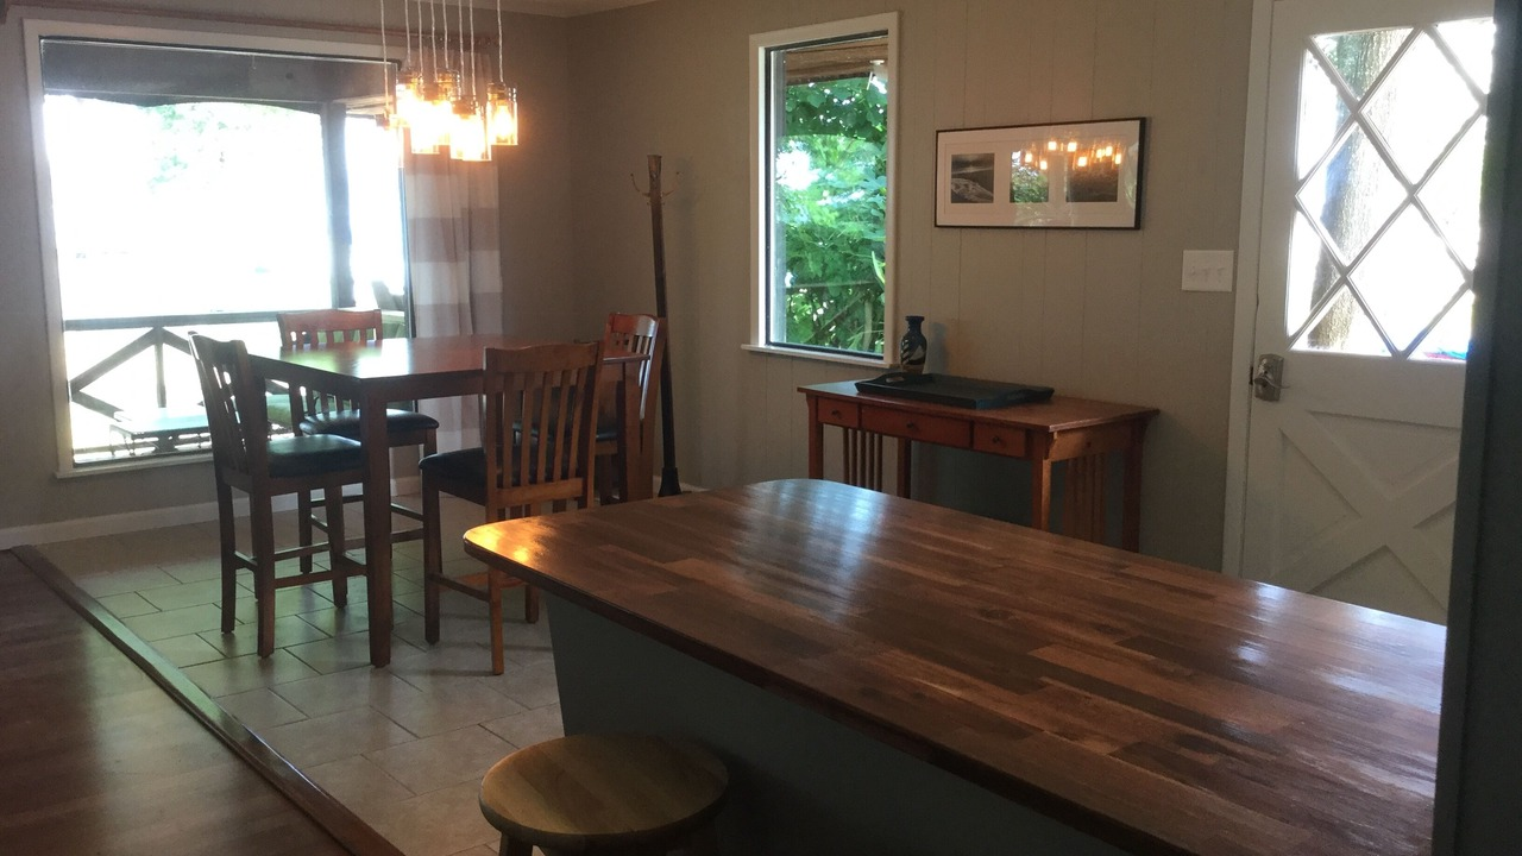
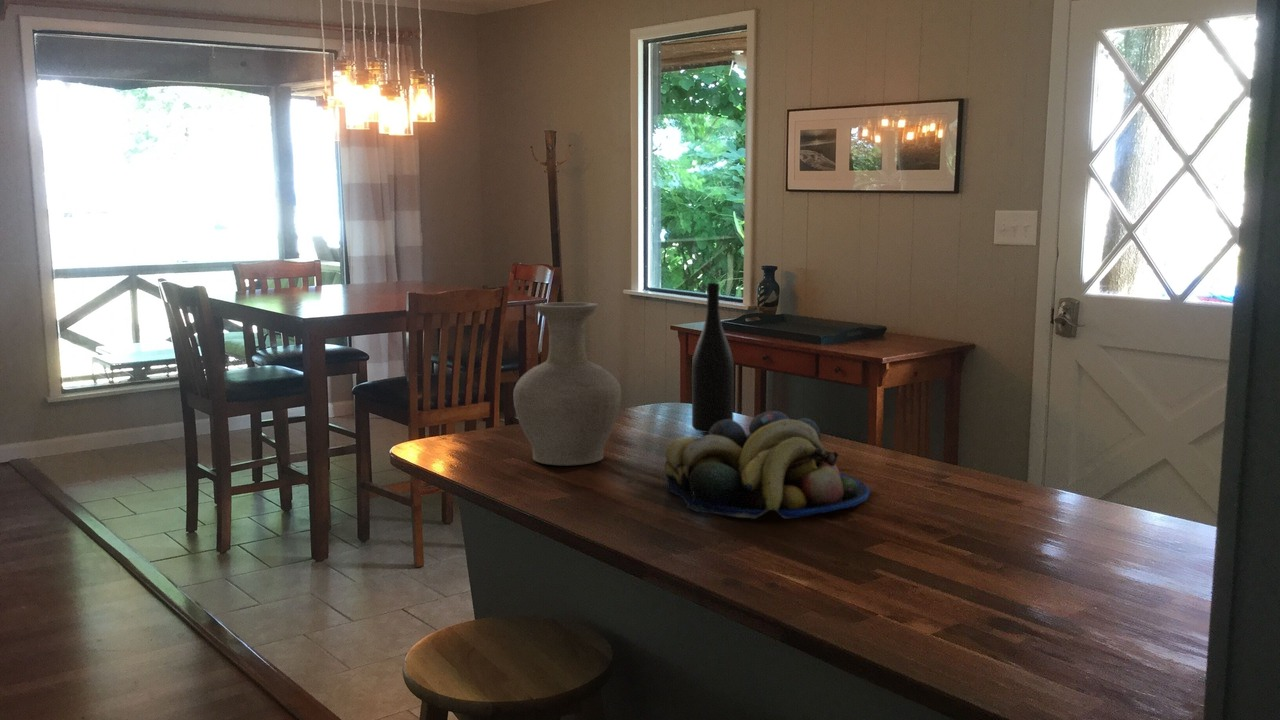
+ fruit bowl [663,410,871,520]
+ wine bottle [691,282,735,434]
+ vase [512,301,622,466]
